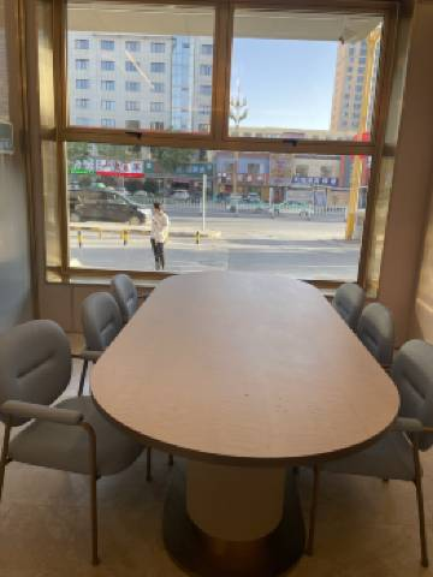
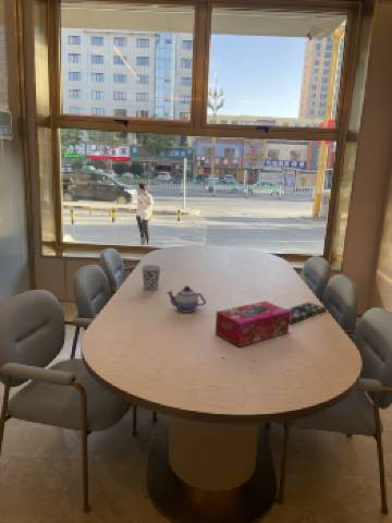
+ cup [140,264,162,291]
+ teapot [166,284,207,314]
+ tissue box [215,300,291,348]
+ remote control [286,301,328,325]
